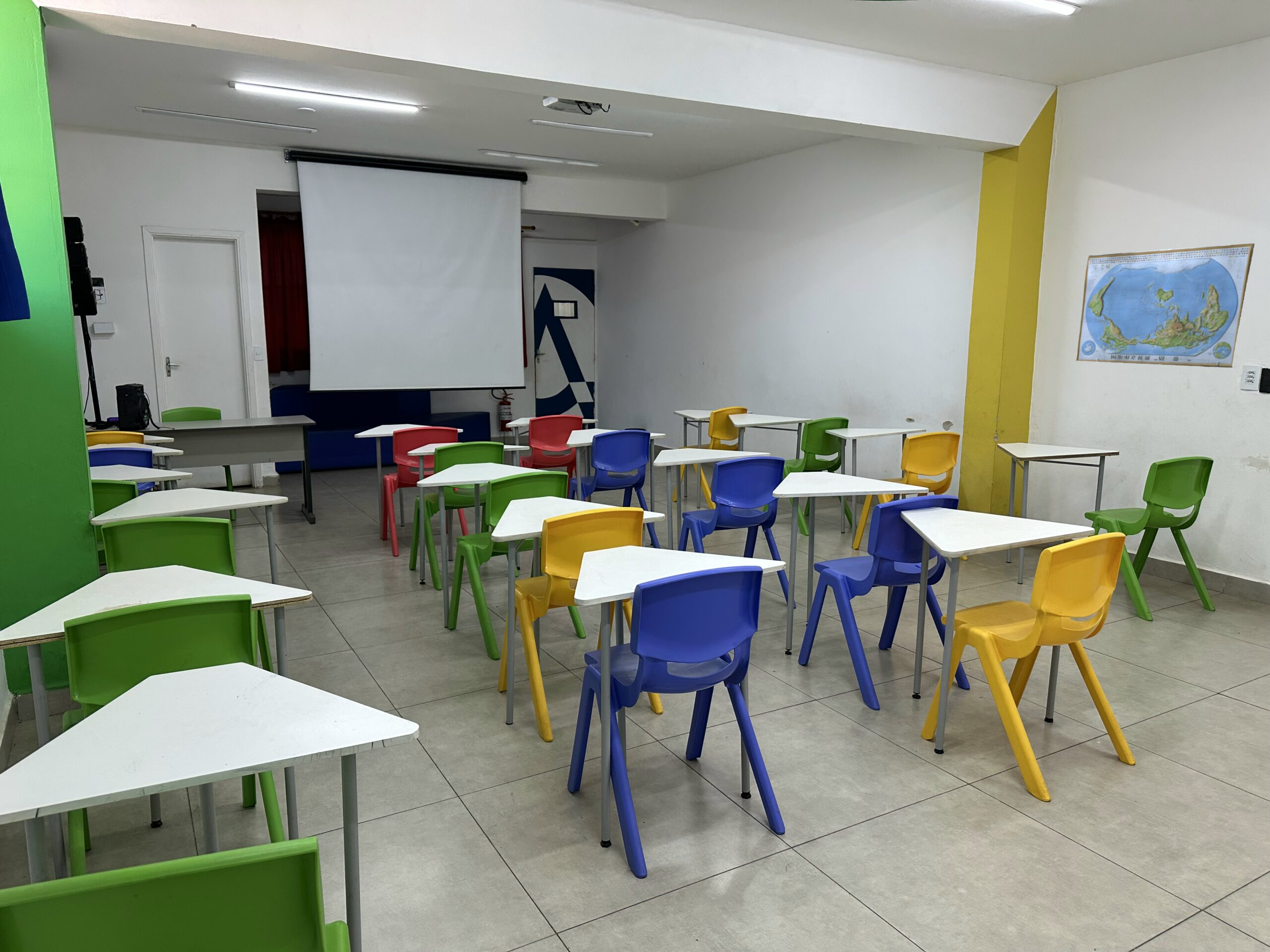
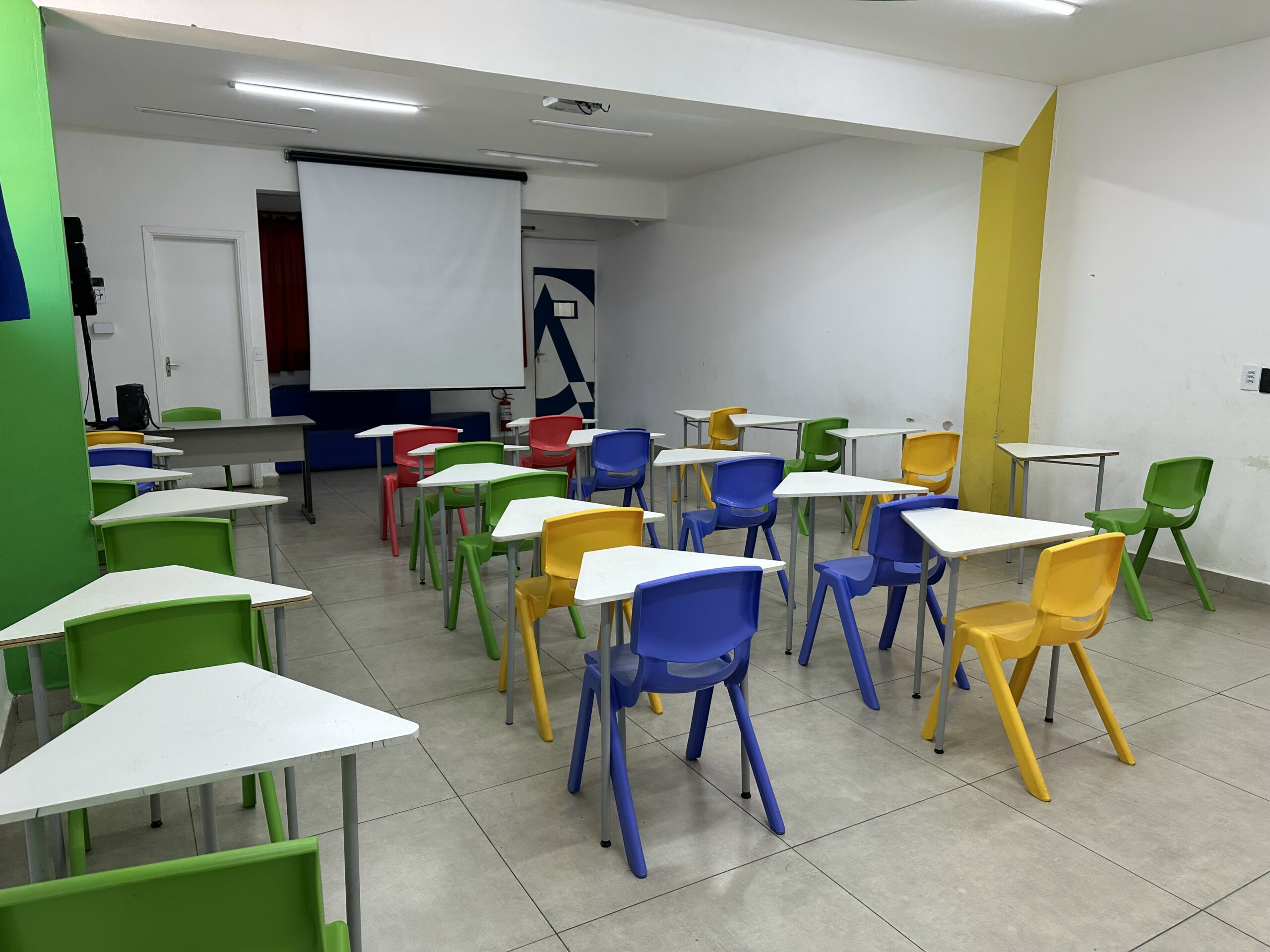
- world map [1076,243,1255,368]
